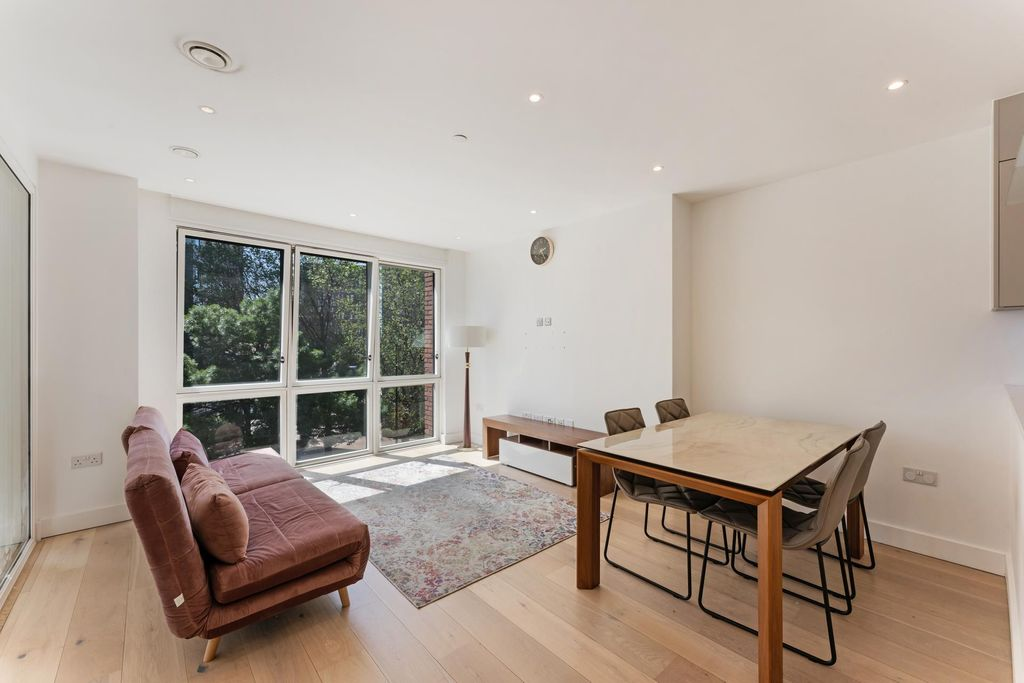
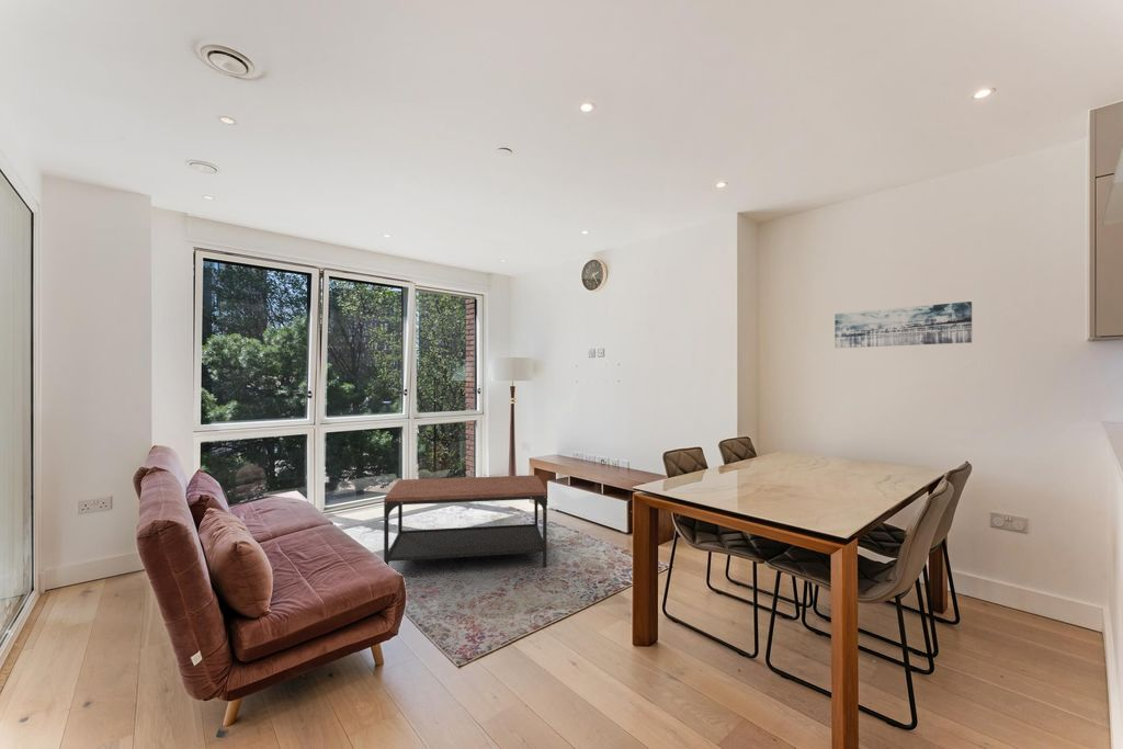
+ coffee table [383,474,548,569]
+ wall art [833,300,973,349]
